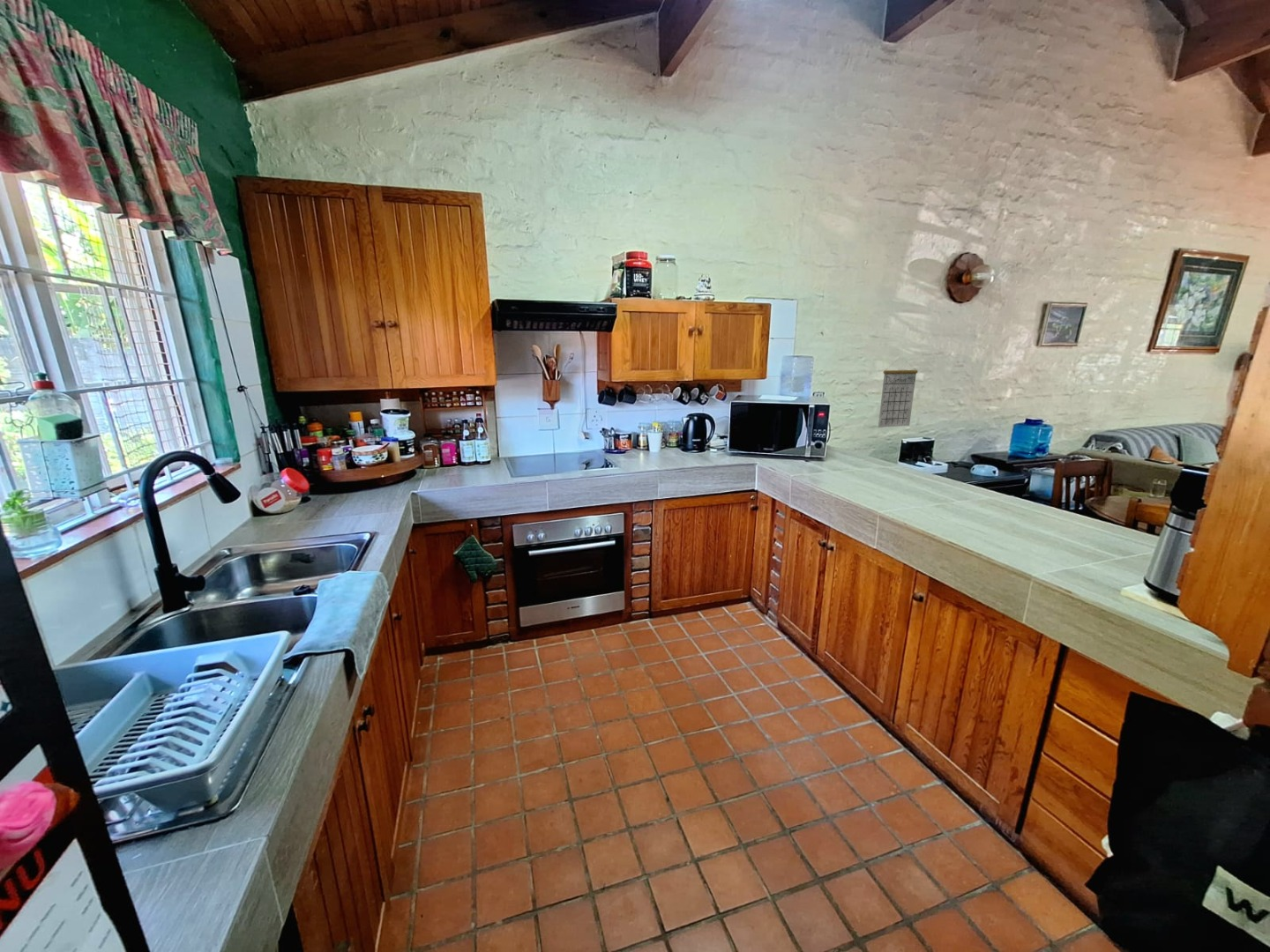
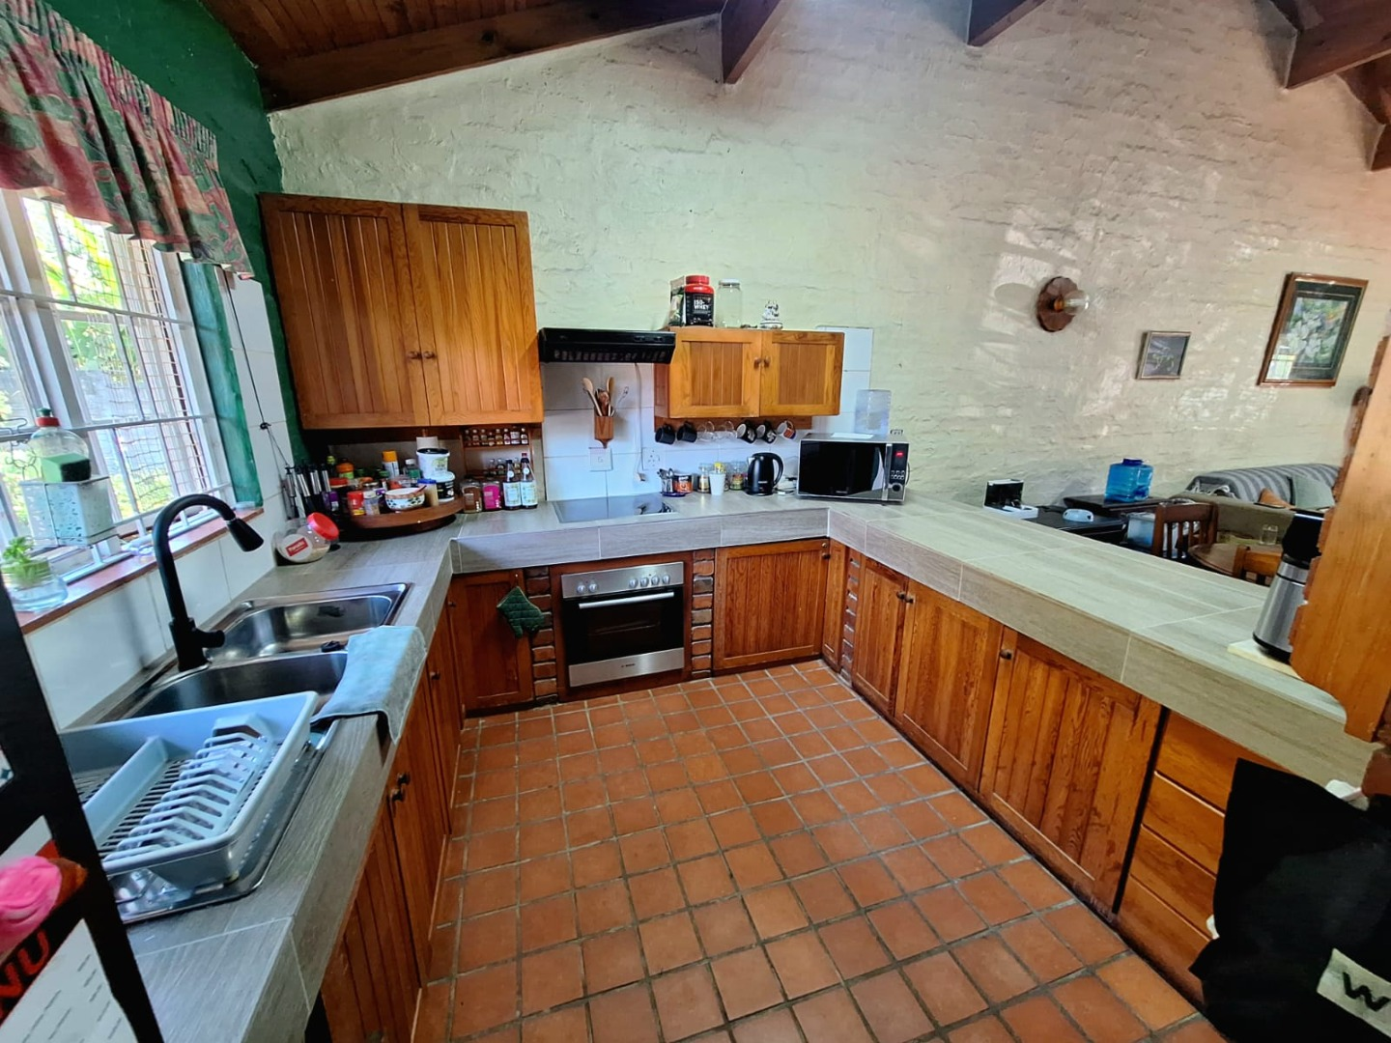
- calendar [878,358,919,428]
